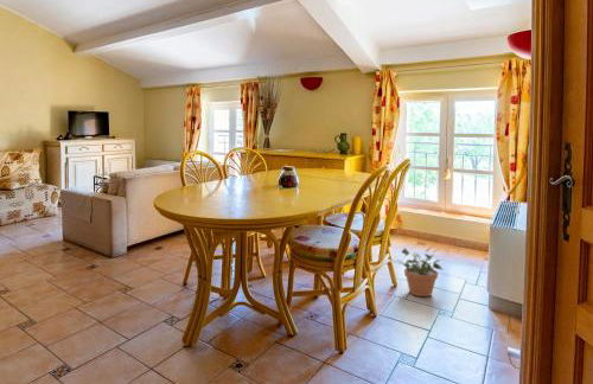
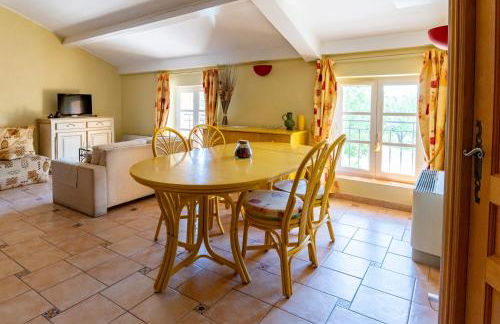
- potted plant [396,245,445,297]
